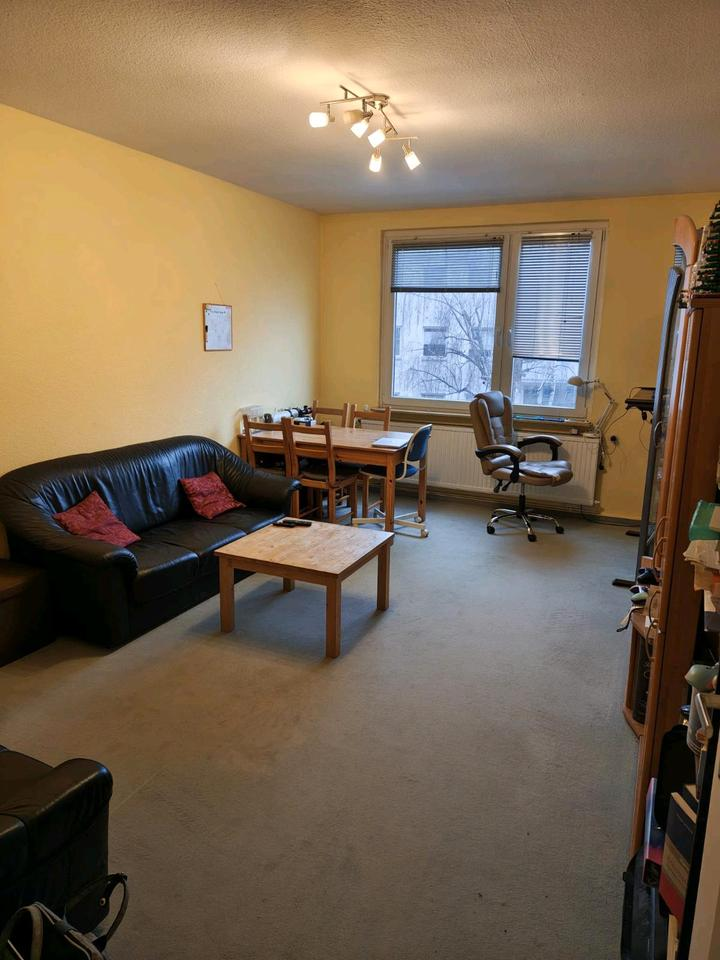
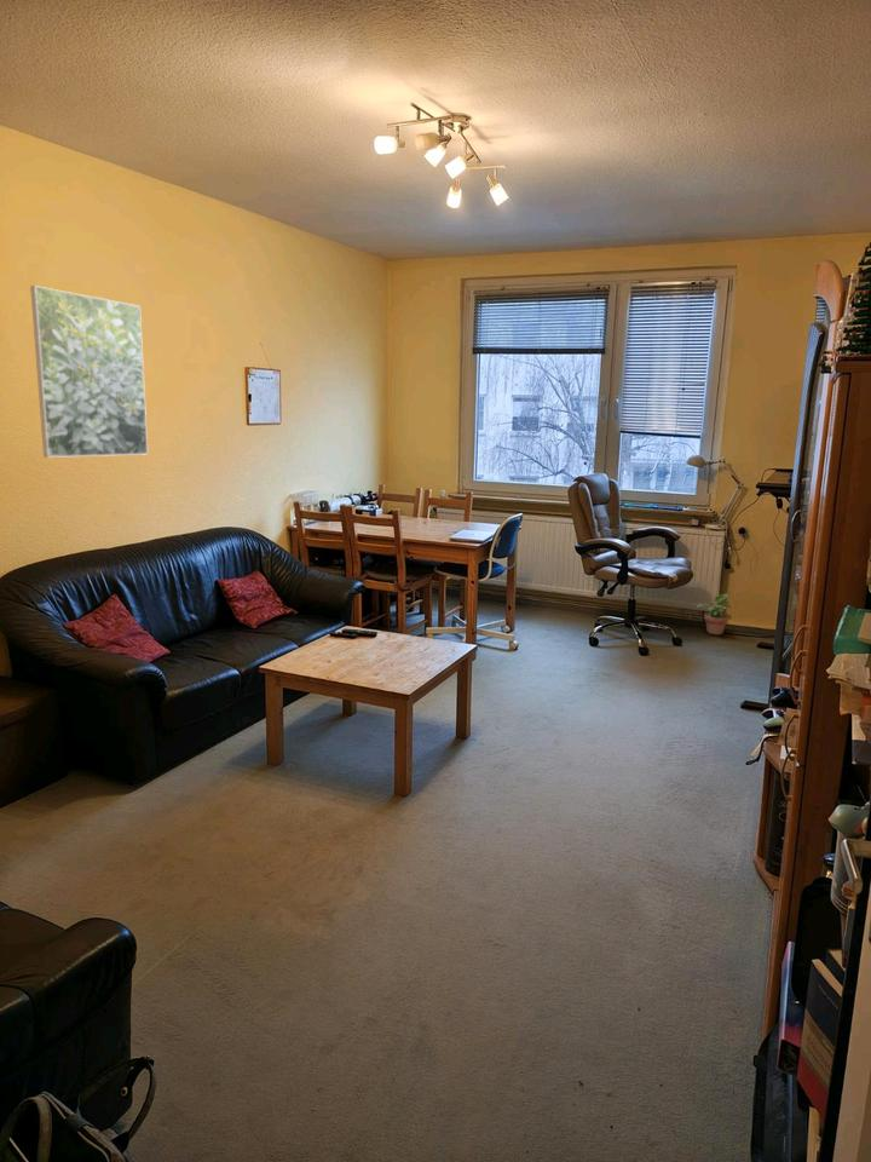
+ potted plant [696,593,732,635]
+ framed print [29,284,149,459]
